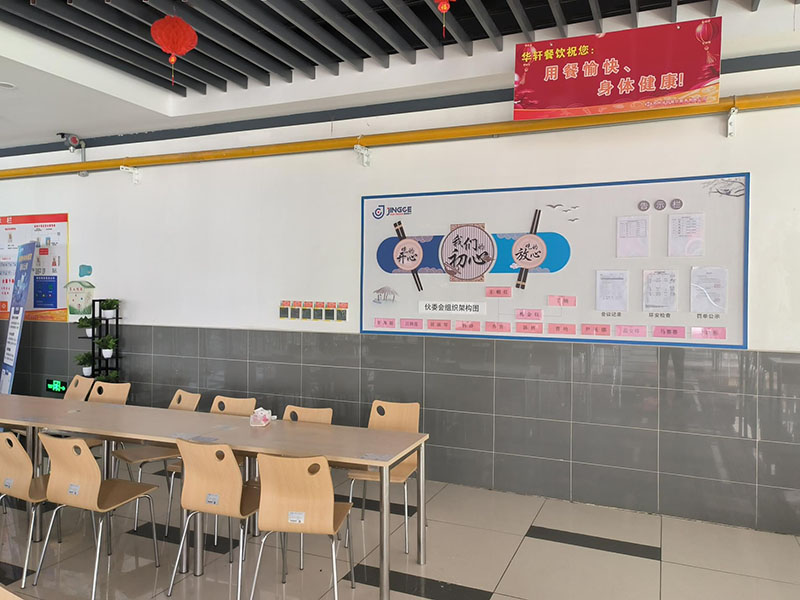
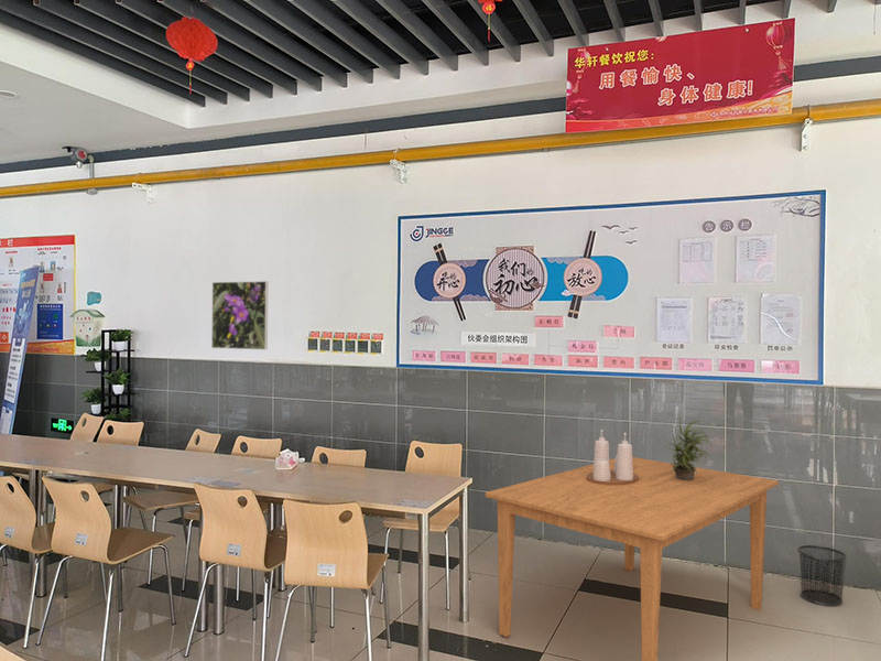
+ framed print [210,280,269,350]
+ dining table [485,456,780,661]
+ condiment set [587,429,639,485]
+ potted plant [662,415,714,480]
+ waste bin [796,544,848,607]
